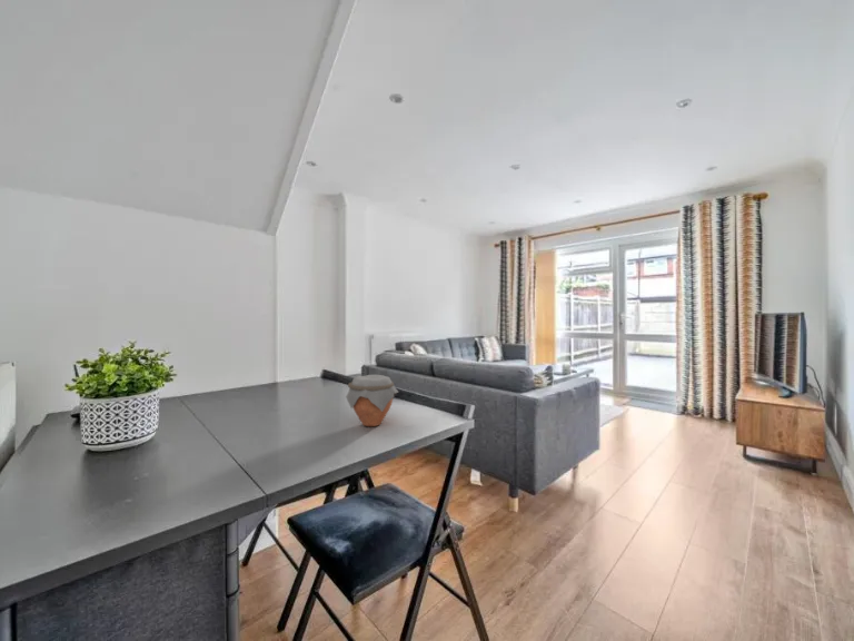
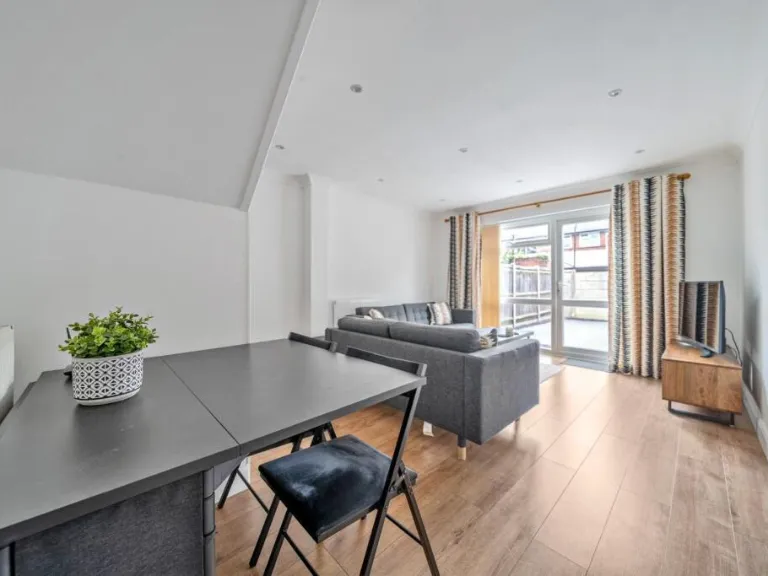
- jar [345,374,399,427]
